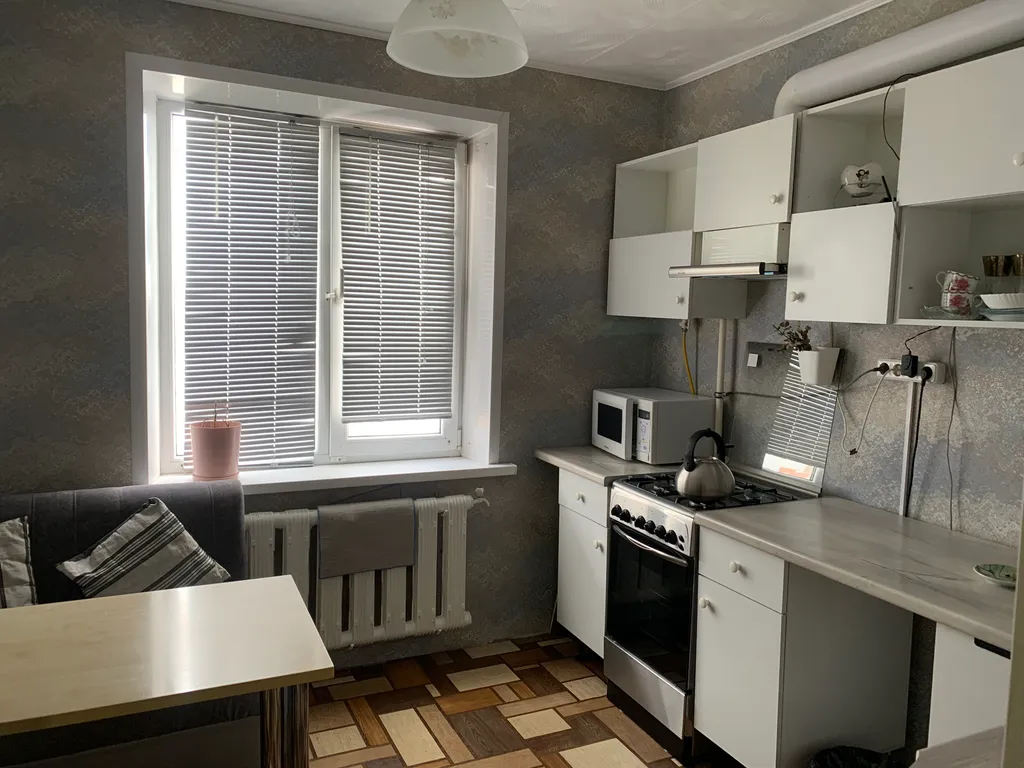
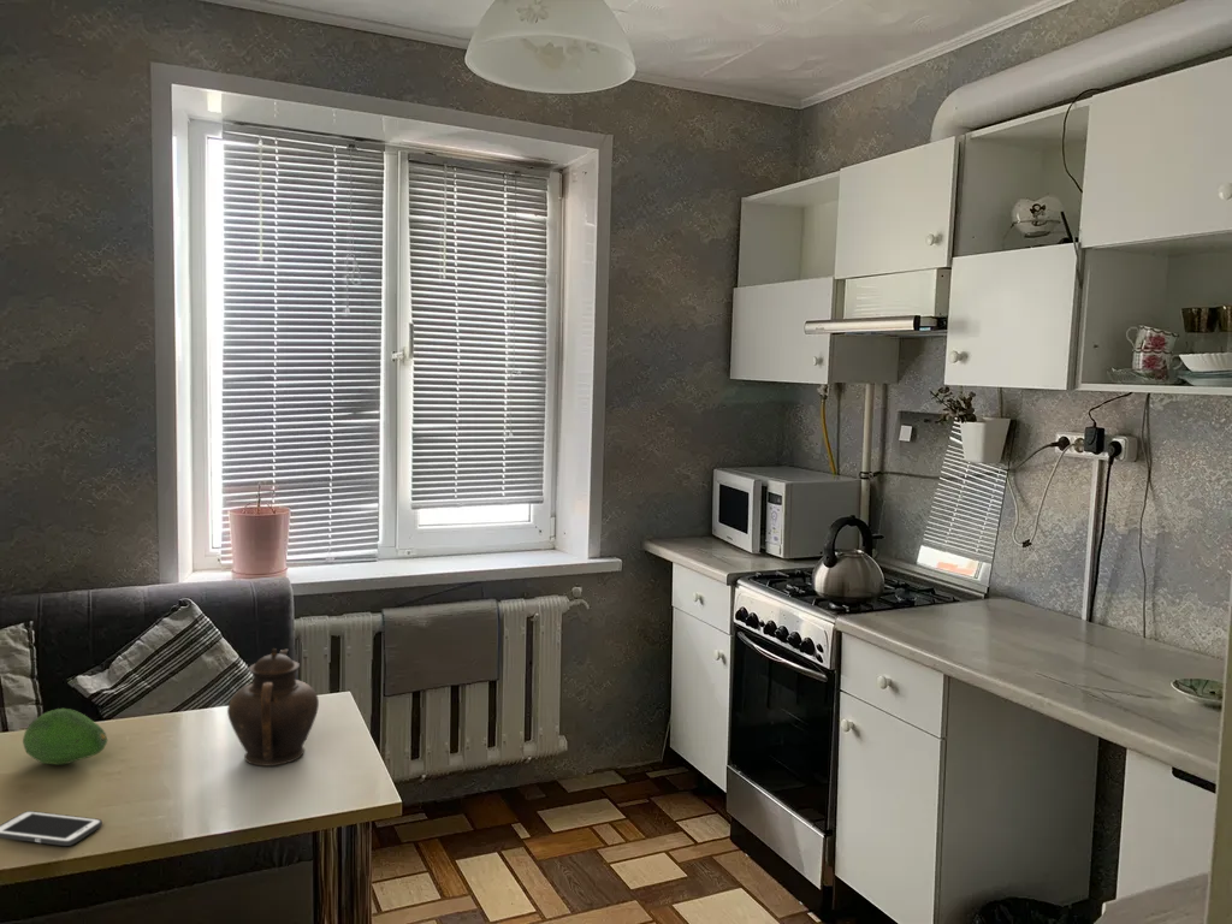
+ cell phone [0,810,103,847]
+ teapot [226,647,320,768]
+ fruit [22,707,108,766]
